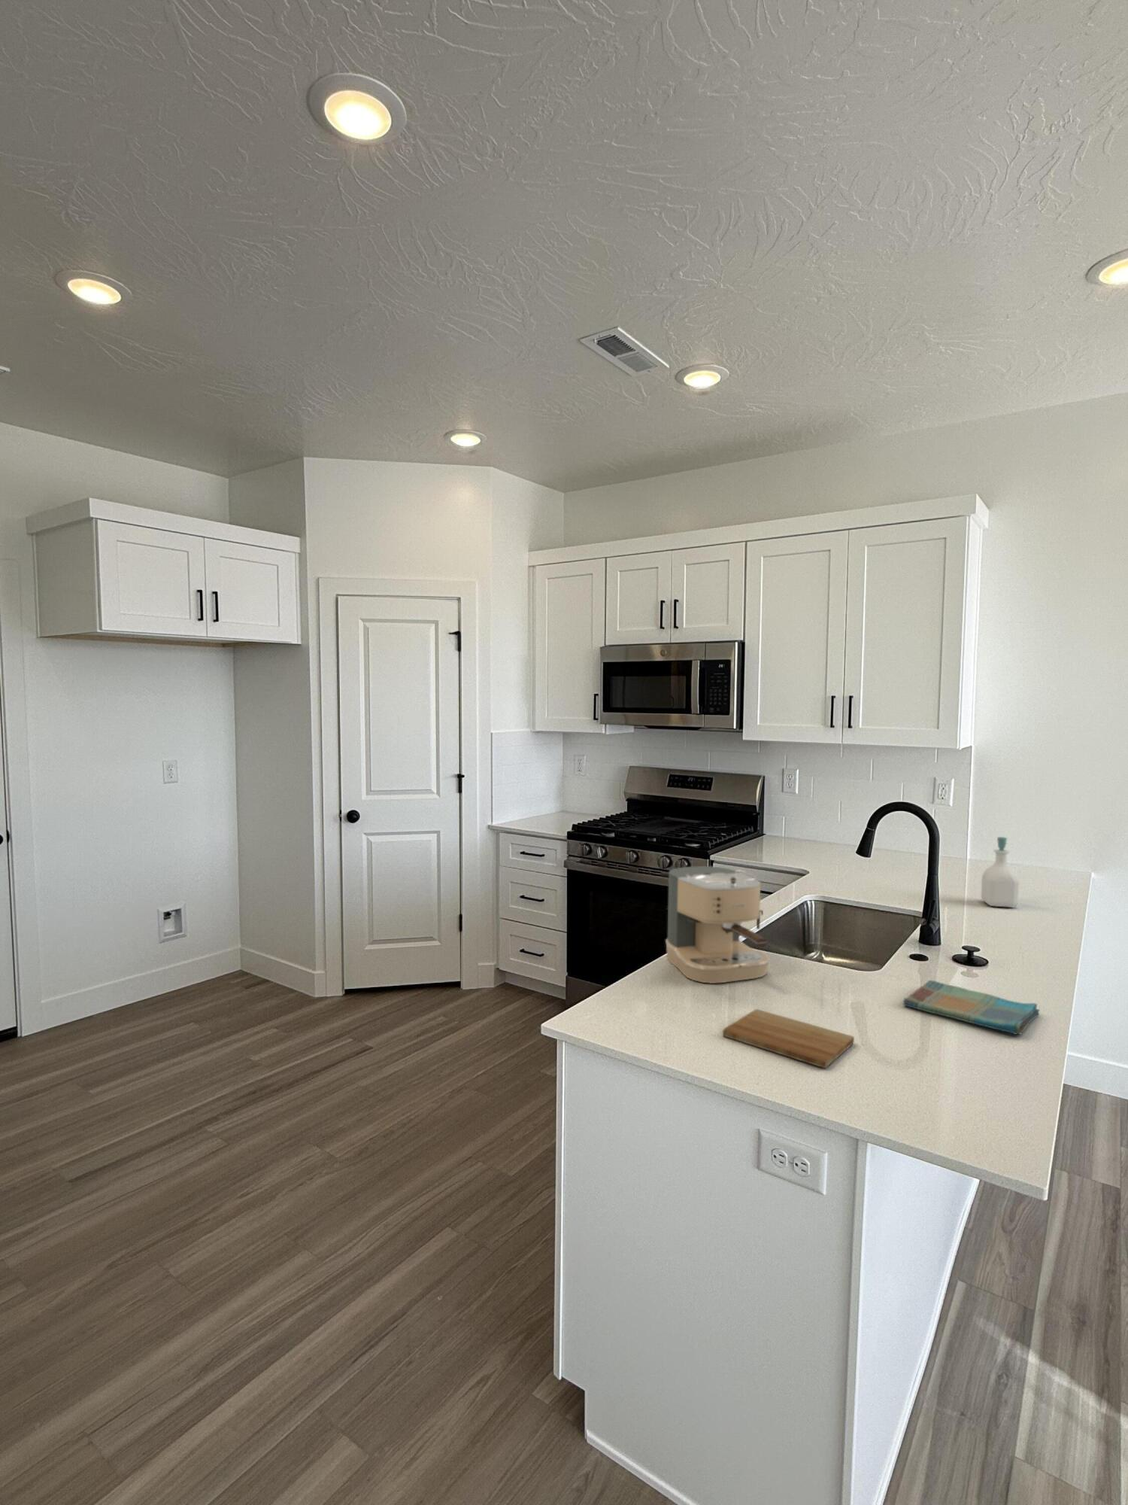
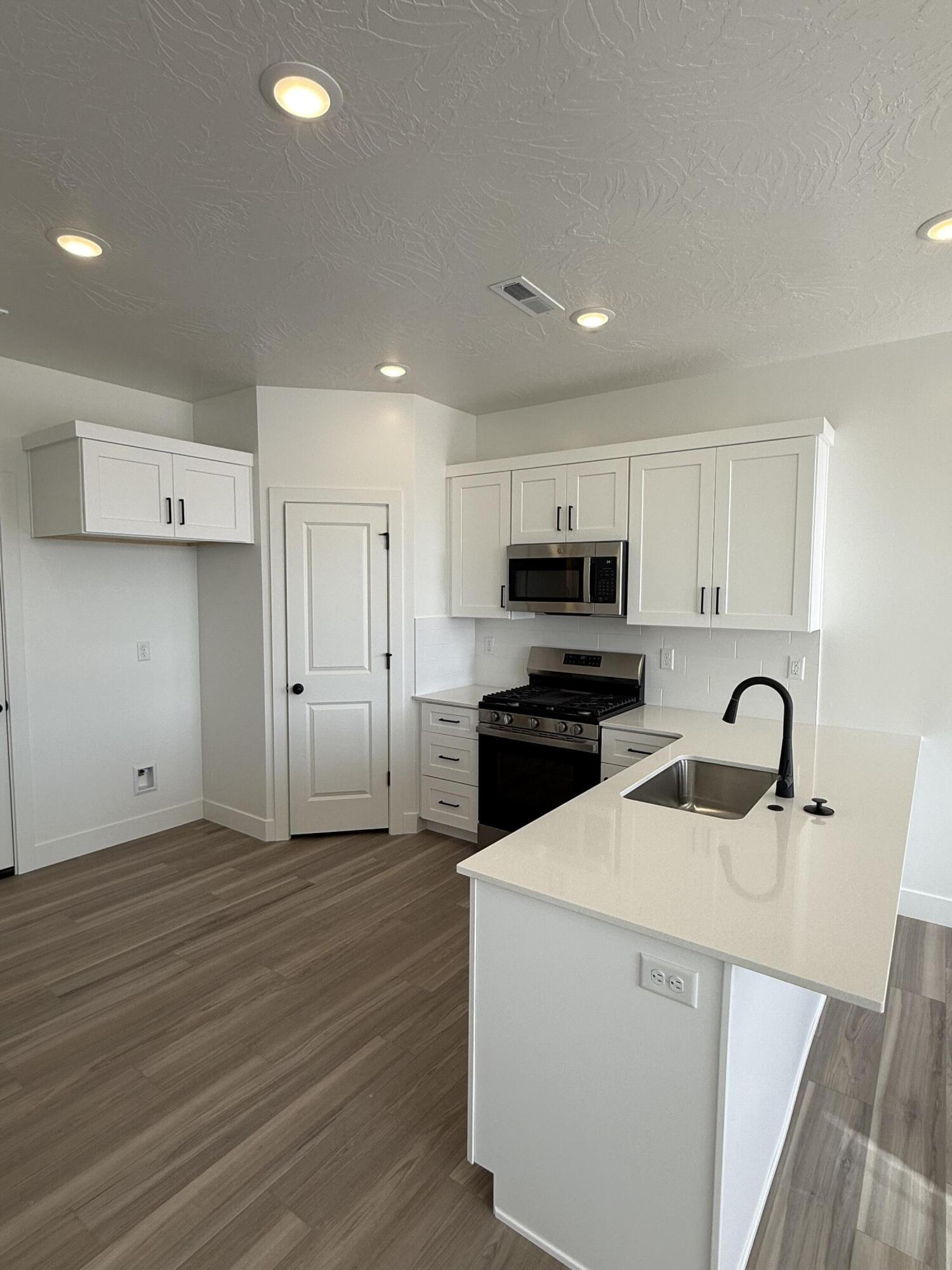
- cutting board [722,1008,855,1069]
- dish towel [903,980,1040,1036]
- coffee maker [665,865,770,985]
- soap bottle [981,835,1020,908]
